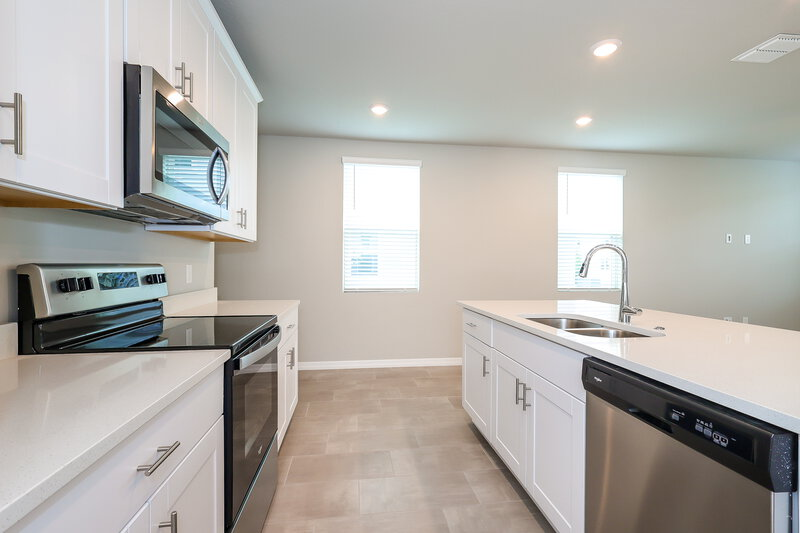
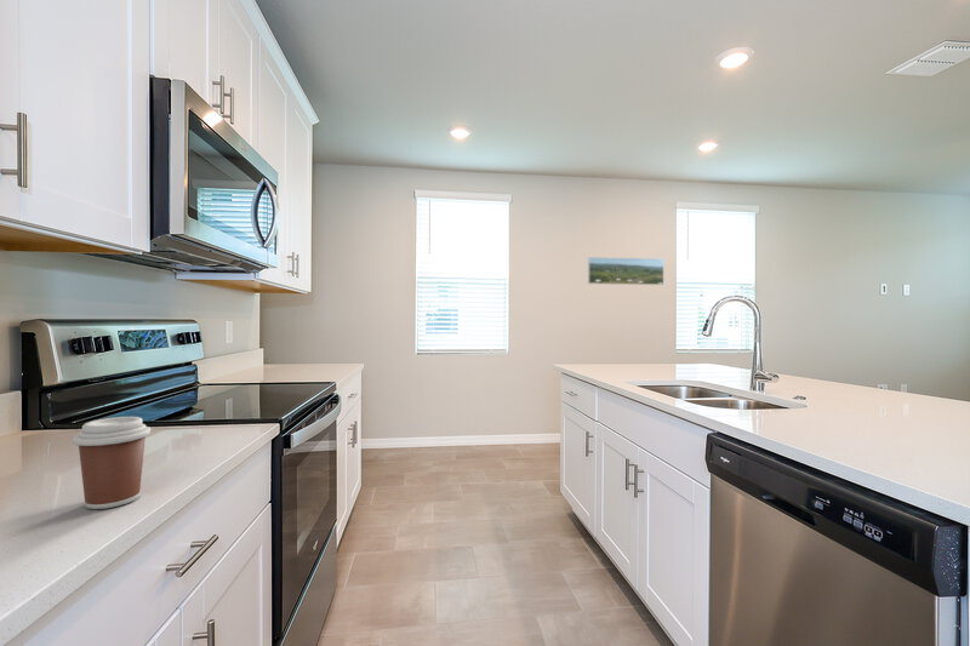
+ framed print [587,256,664,286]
+ coffee cup [72,416,152,510]
